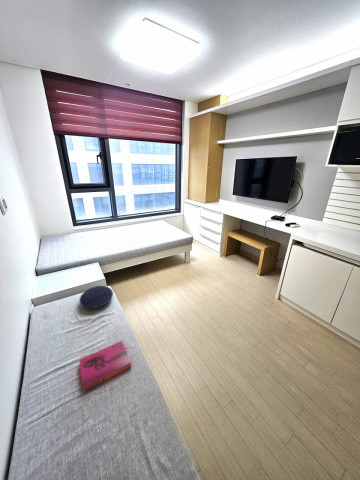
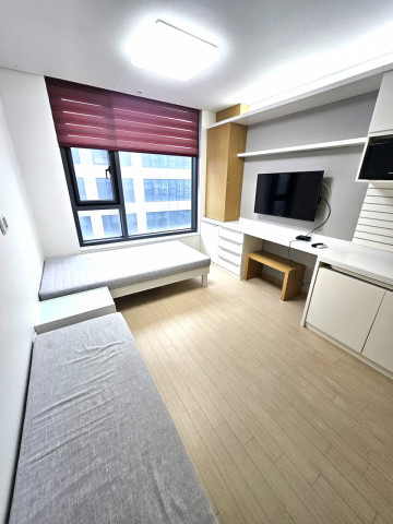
- hardback book [78,340,132,393]
- cushion [78,285,114,309]
